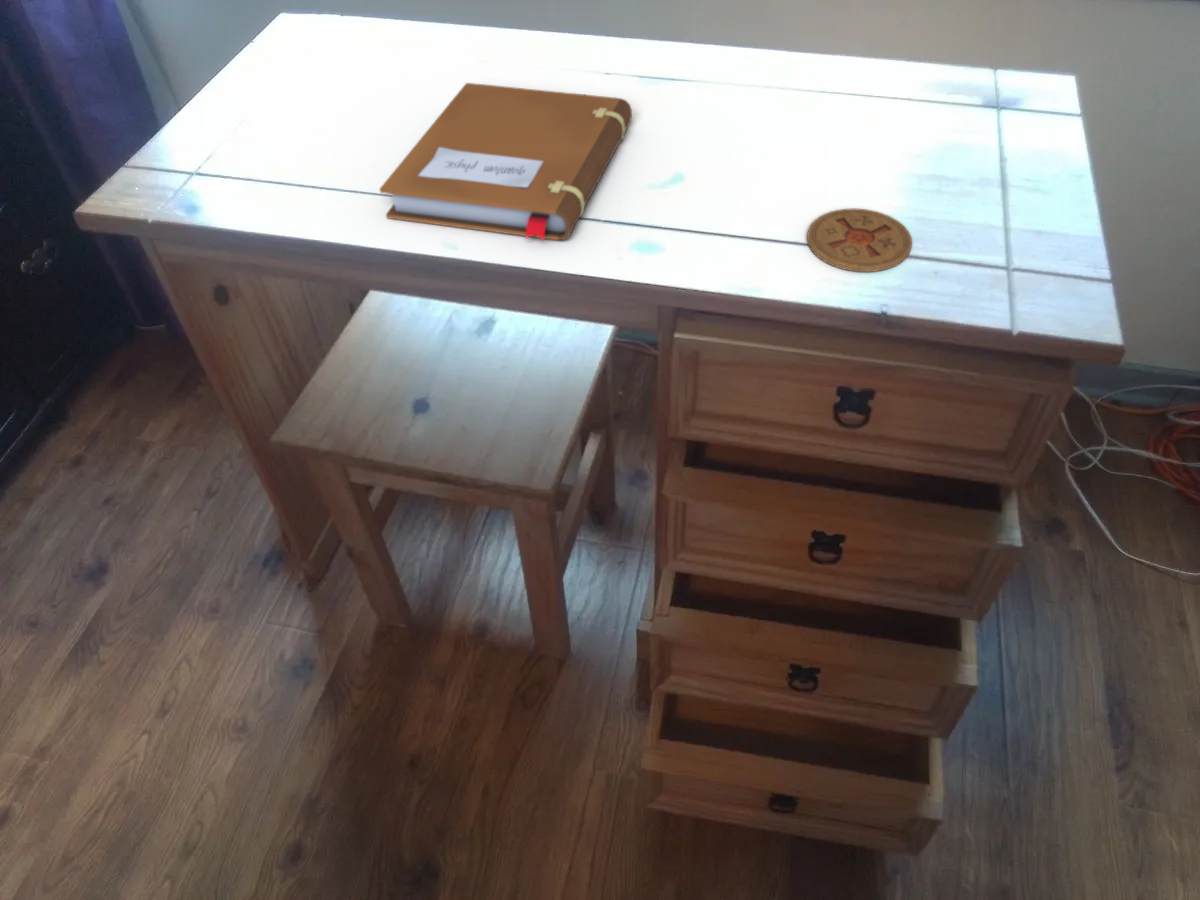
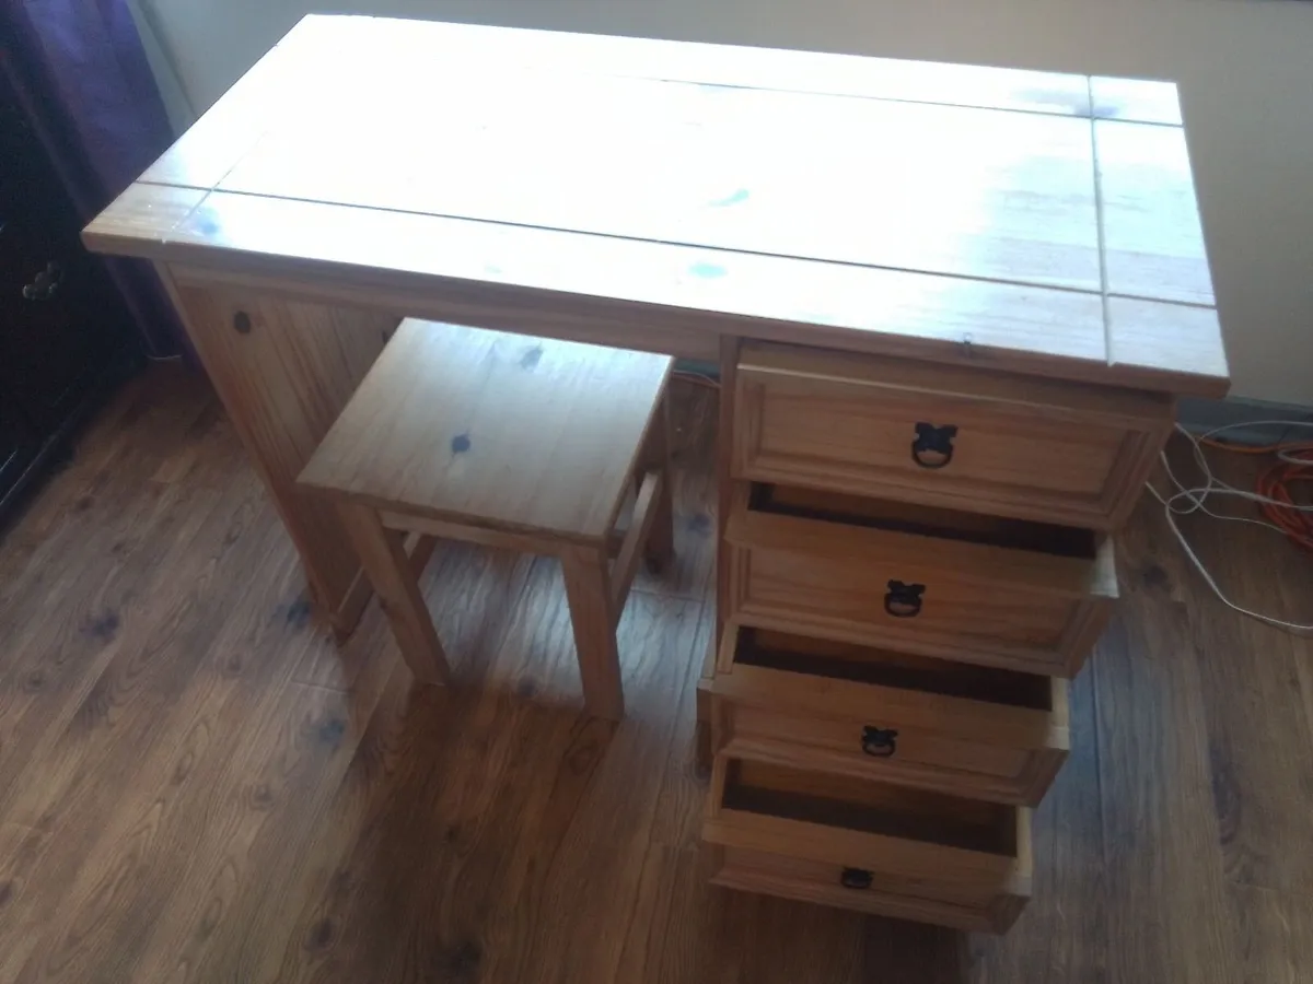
- notebook [379,82,633,242]
- coaster [806,208,913,273]
